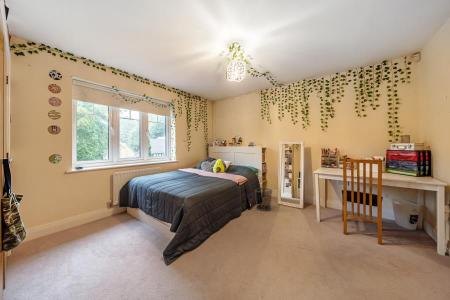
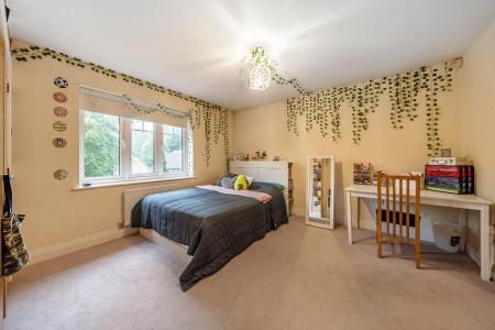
- waste bin [254,187,274,212]
